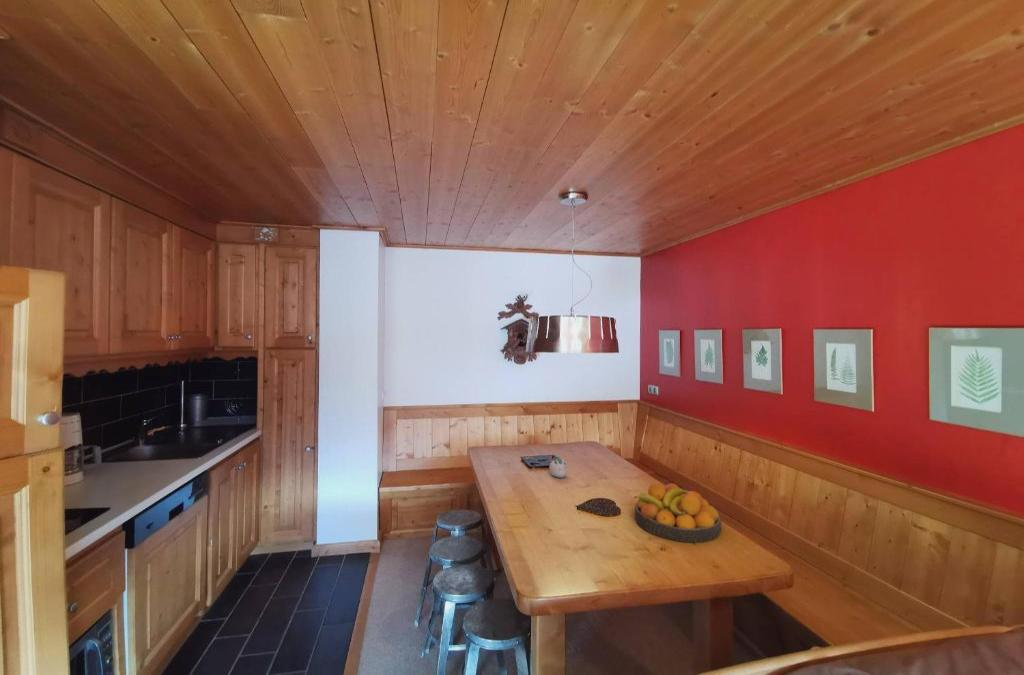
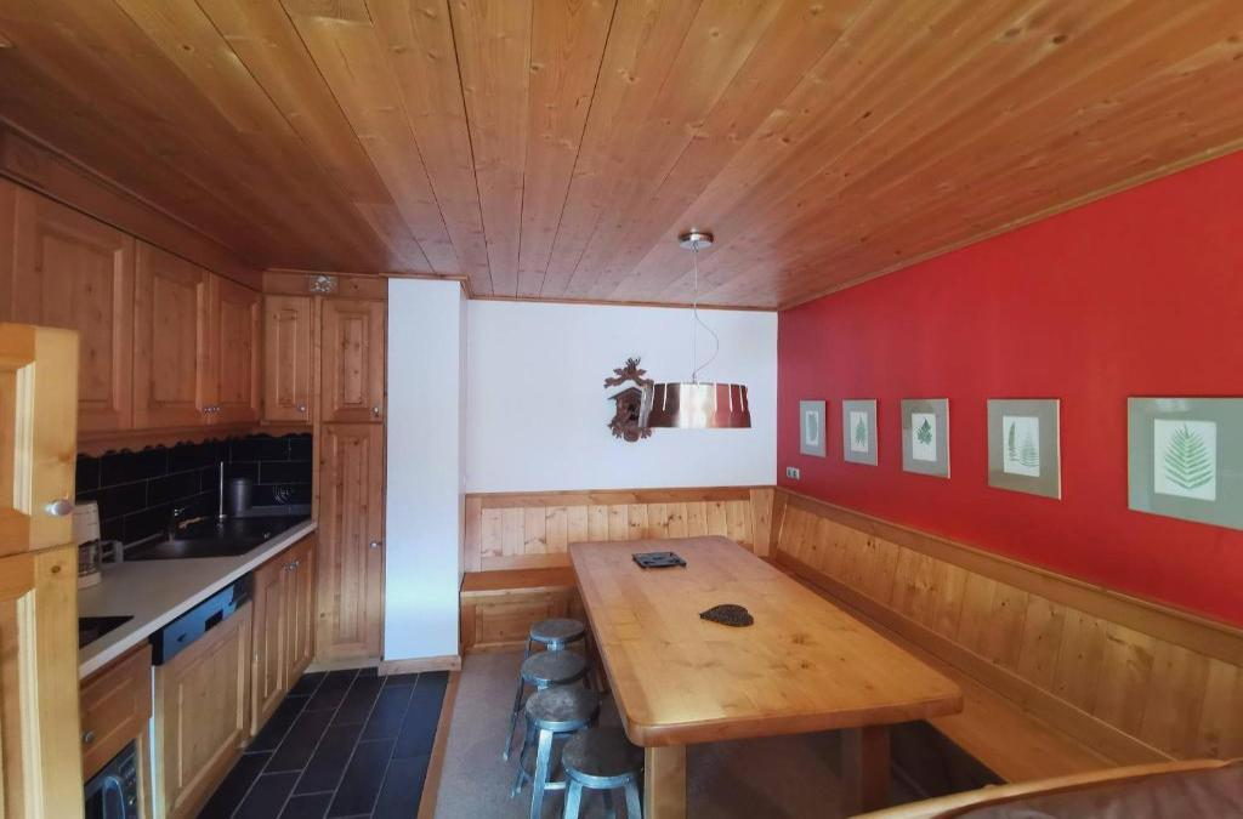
- fruit bowl [633,482,722,544]
- succulent planter [548,456,568,479]
